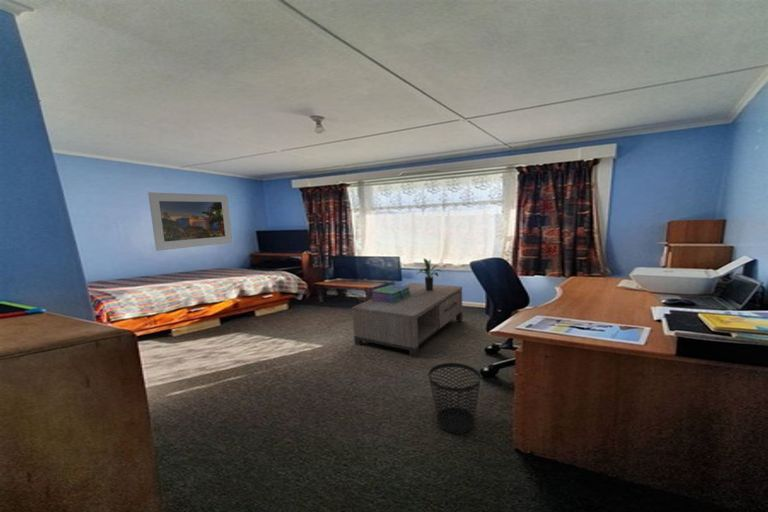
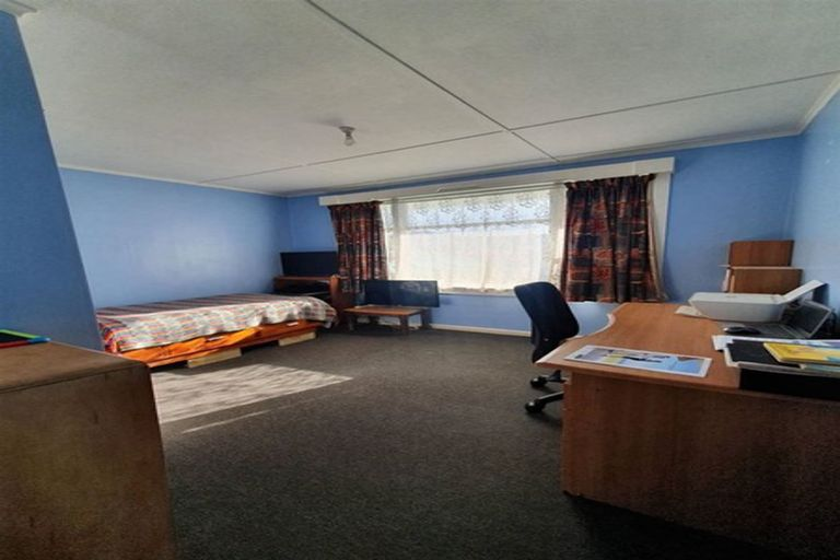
- coffee table [351,282,464,359]
- wastebasket [428,362,482,435]
- stack of books [370,284,411,303]
- potted plant [415,257,443,291]
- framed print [147,191,233,252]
